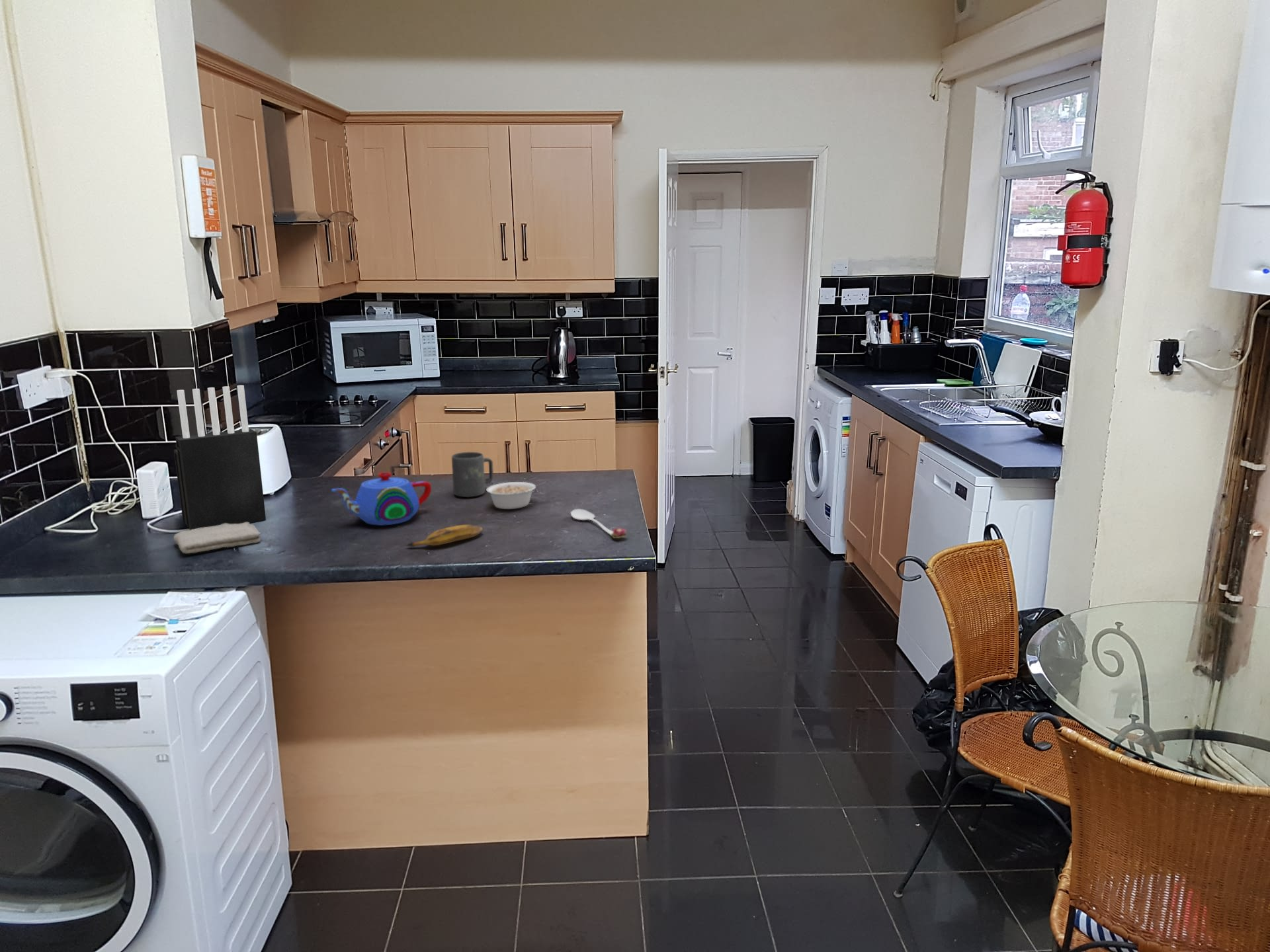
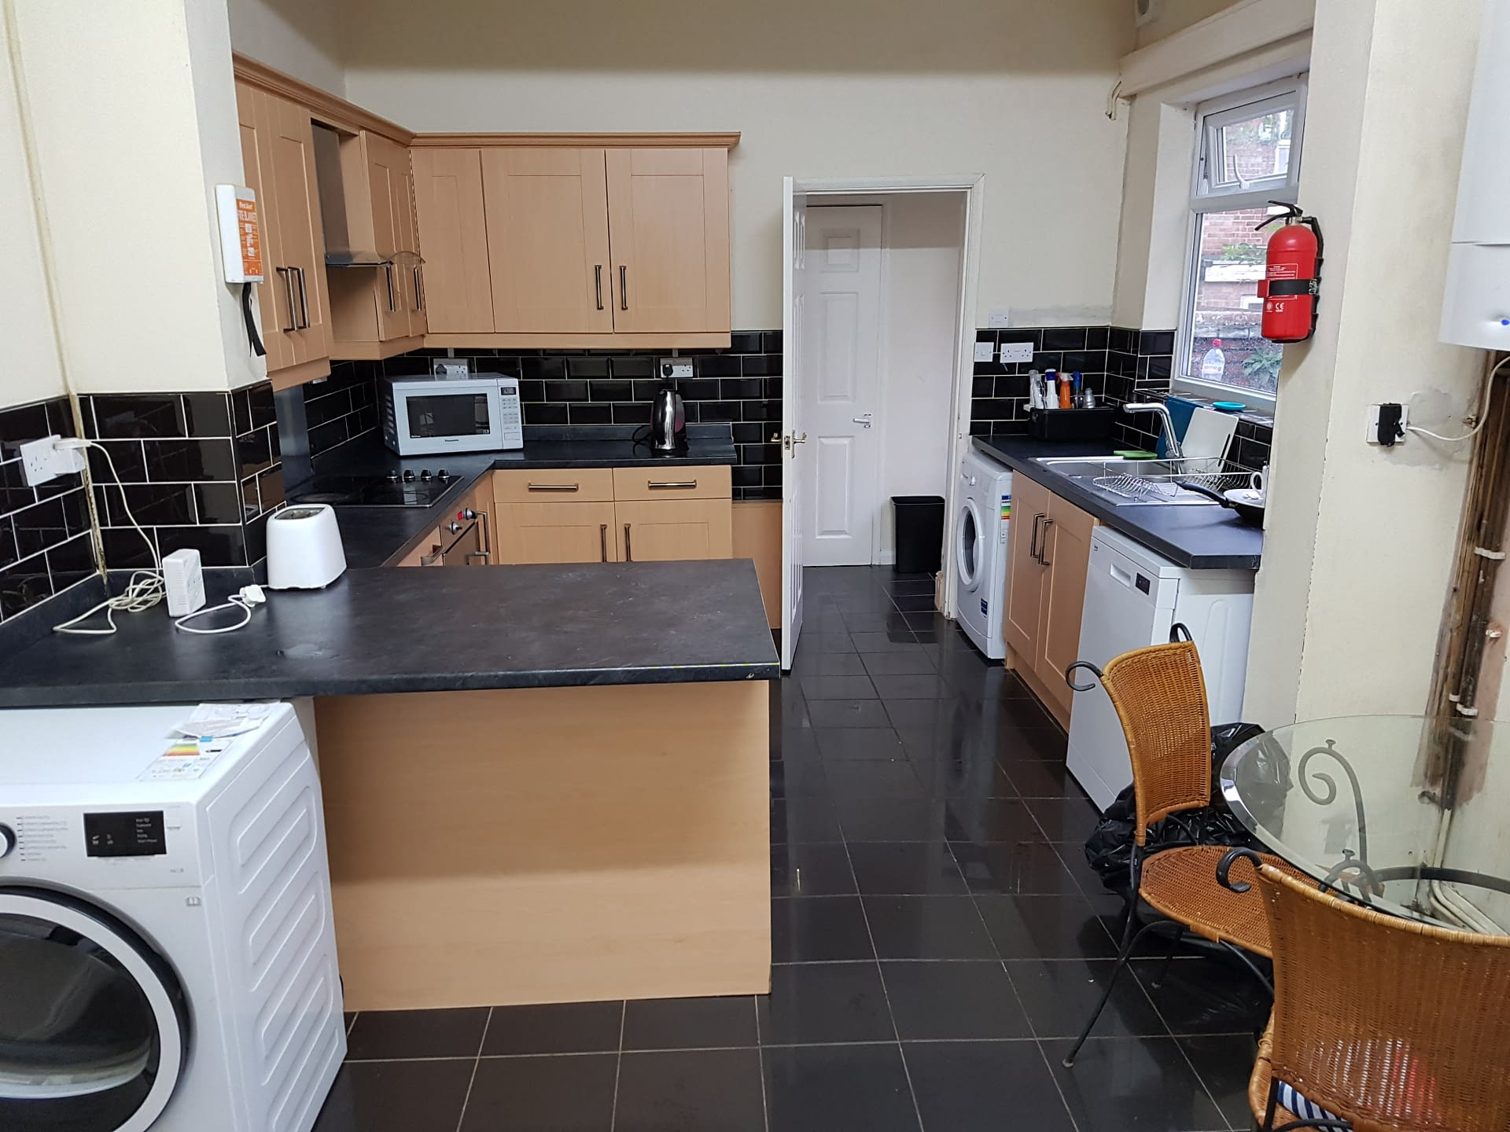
- banana [405,524,484,547]
- mug [451,452,494,498]
- legume [486,481,546,510]
- washcloth [173,522,262,554]
- teapot [331,471,432,526]
- spoon [570,508,627,539]
- knife block [173,385,267,530]
